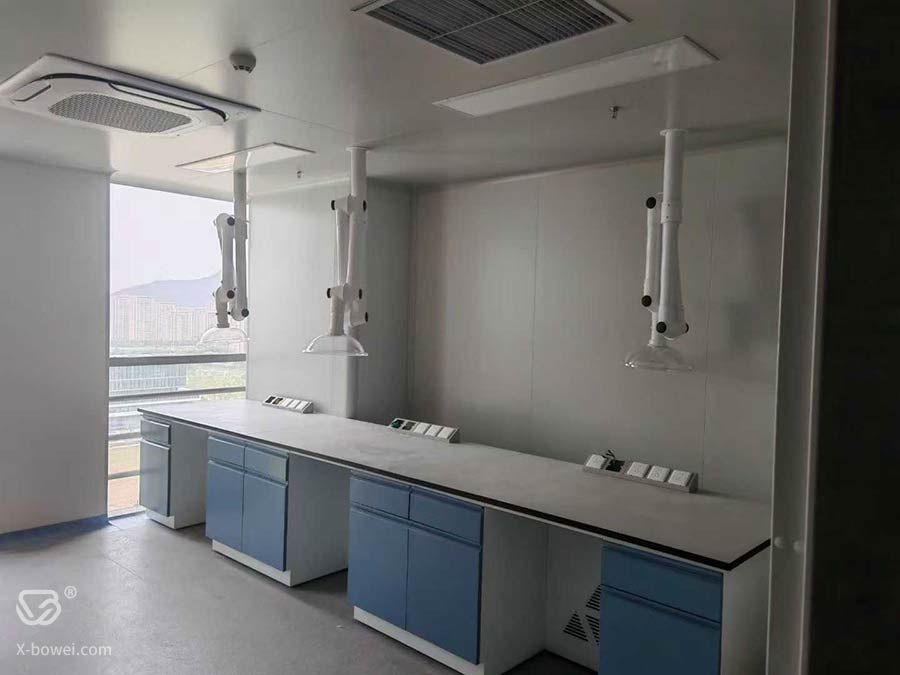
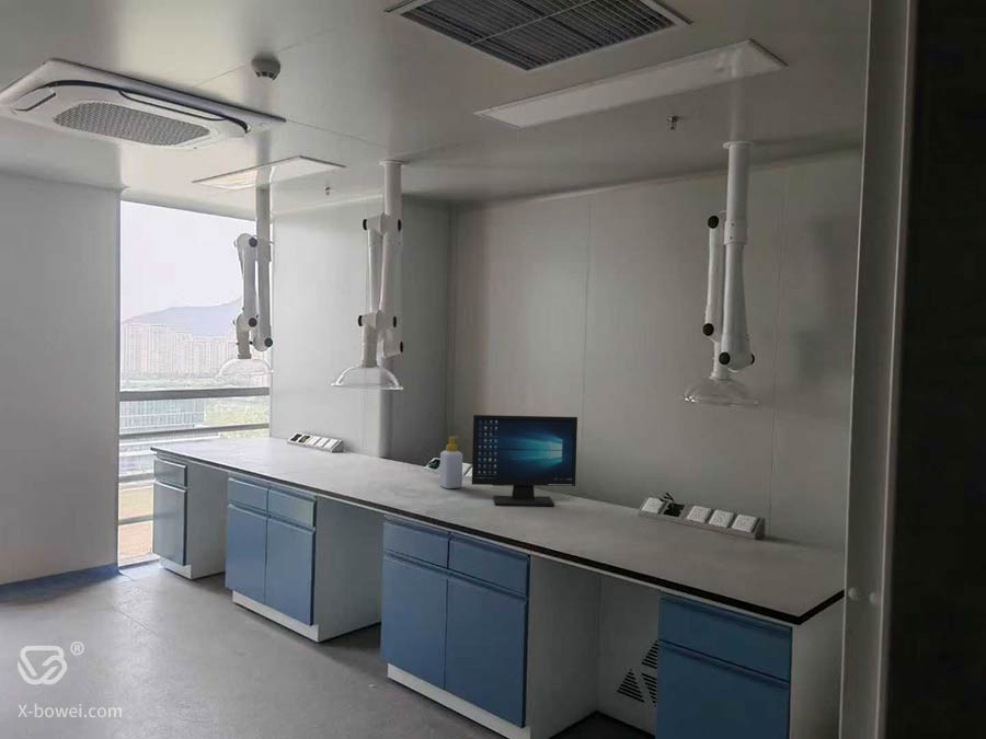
+ soap bottle [438,436,463,489]
+ computer monitor [471,414,578,507]
